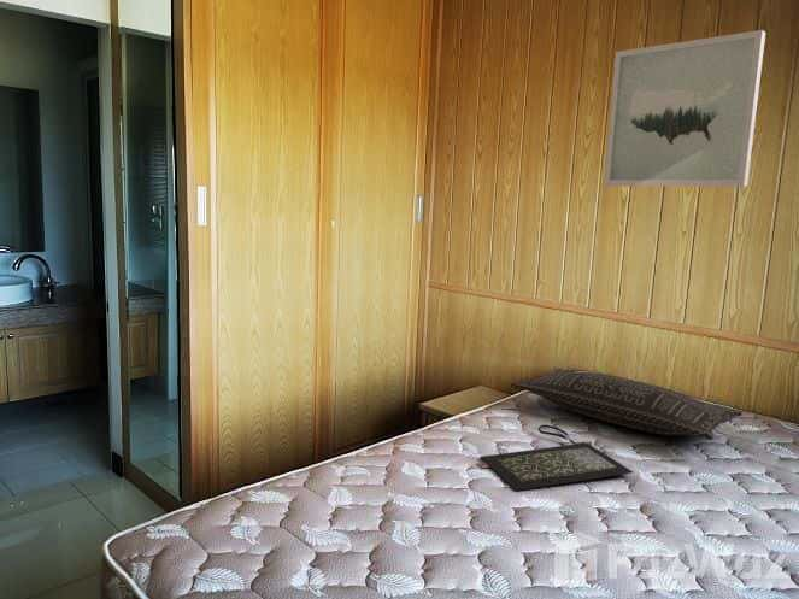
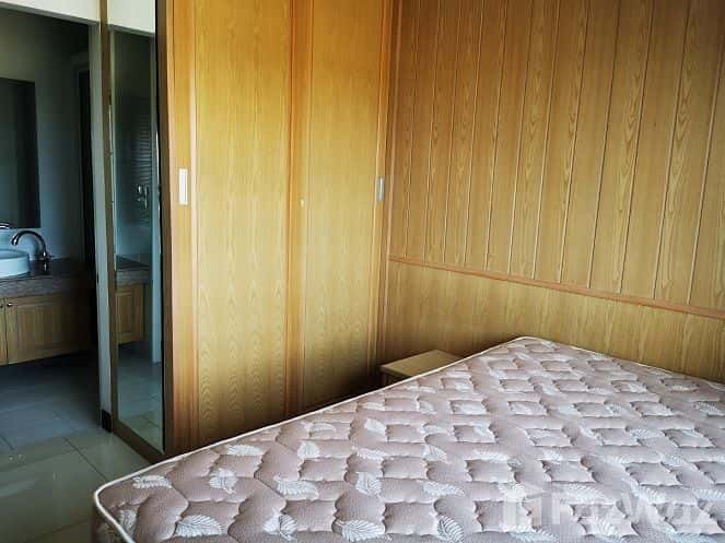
- pillow [509,368,744,441]
- wall art [603,29,766,188]
- clutch bag [476,424,634,492]
